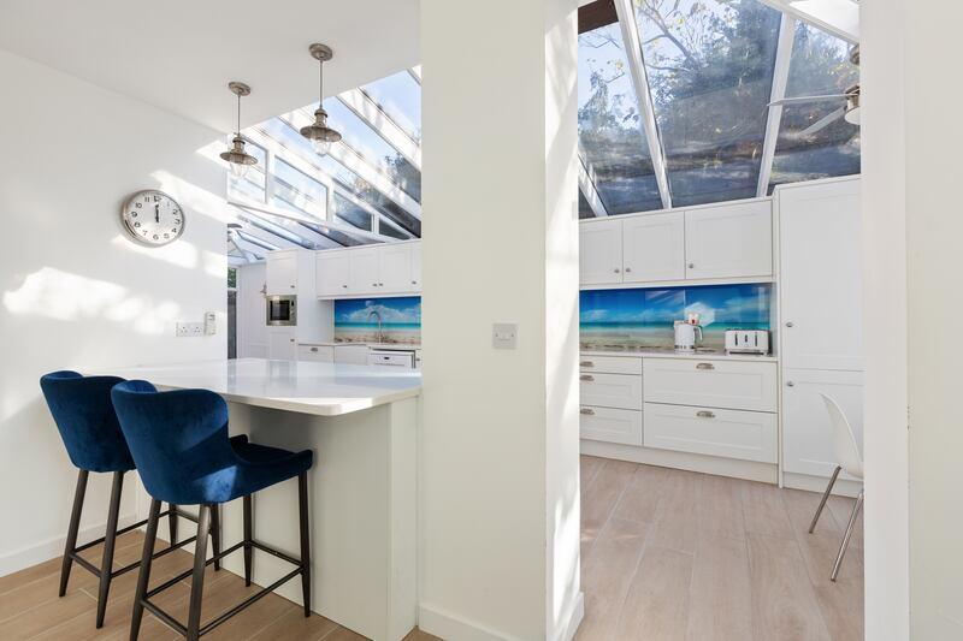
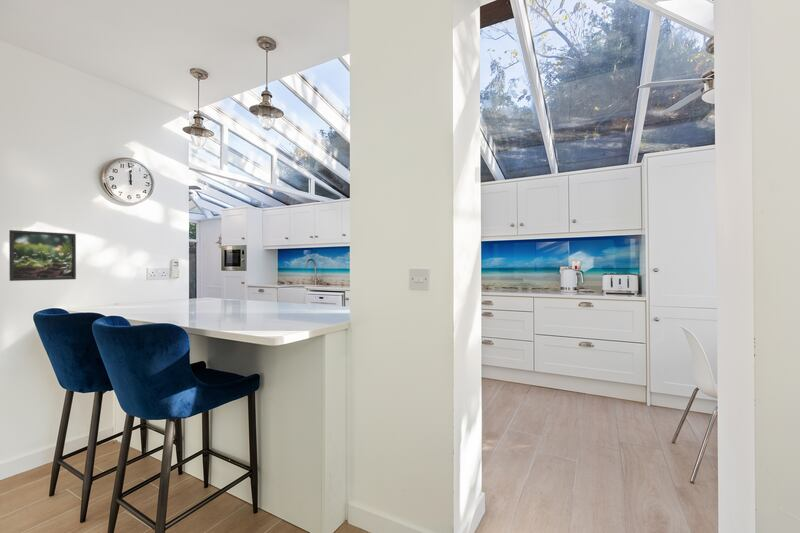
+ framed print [8,229,77,282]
